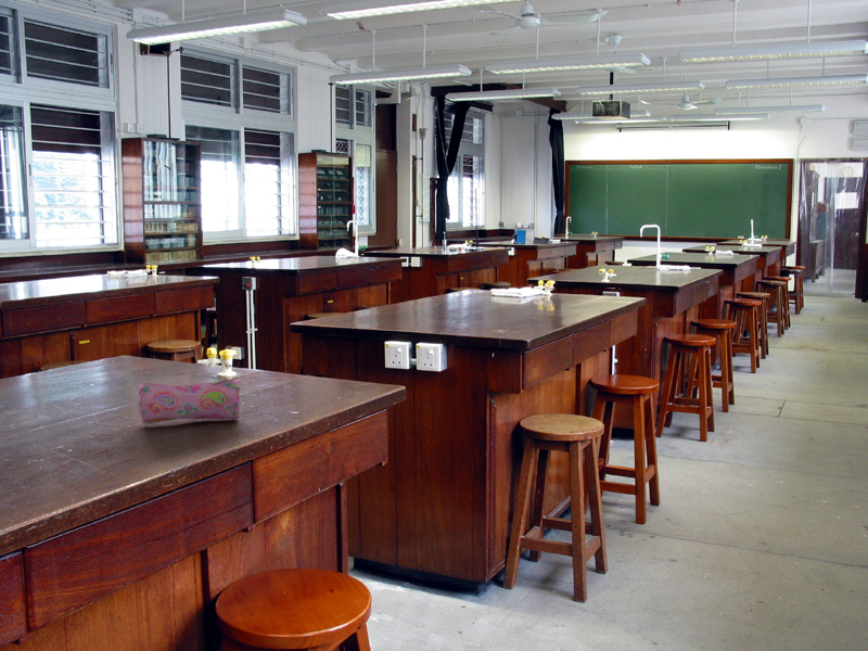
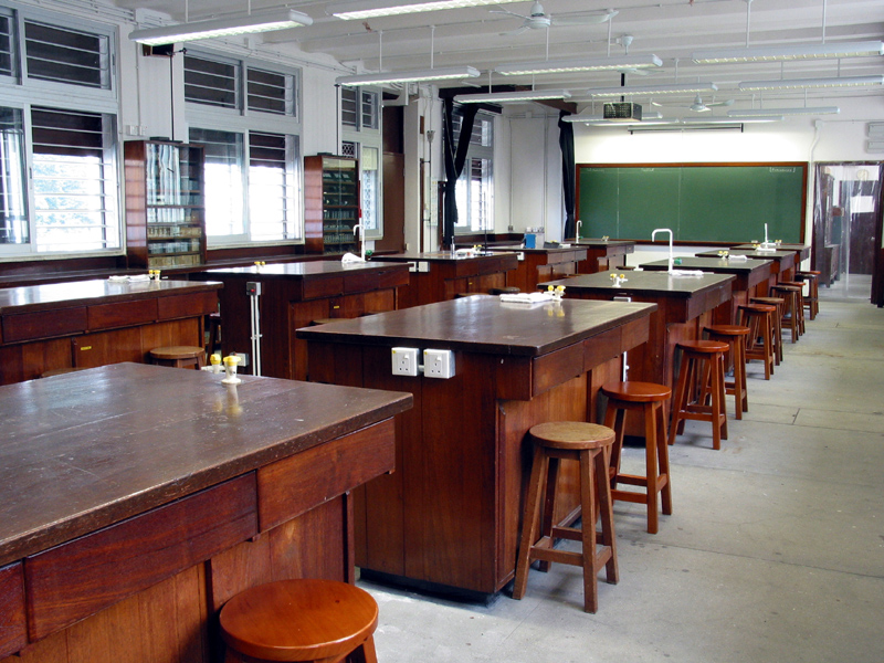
- pencil case [137,378,242,425]
